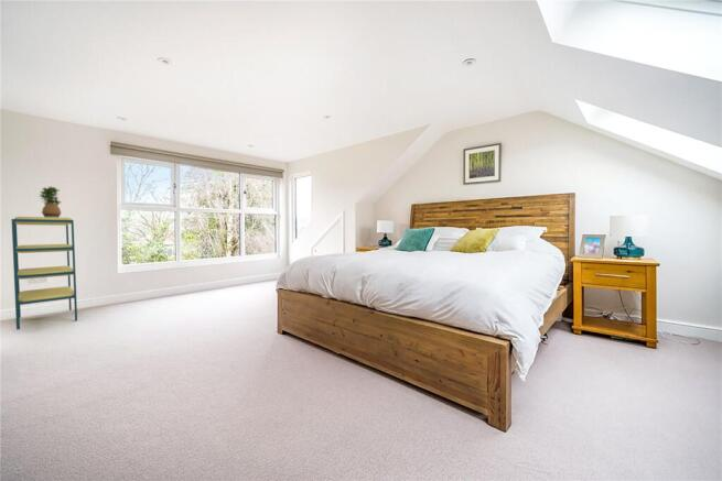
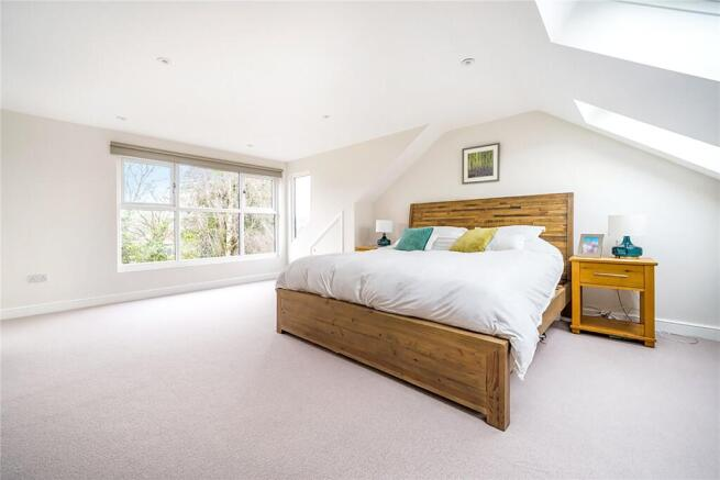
- shelving unit [10,216,78,331]
- potted plant [37,185,63,218]
